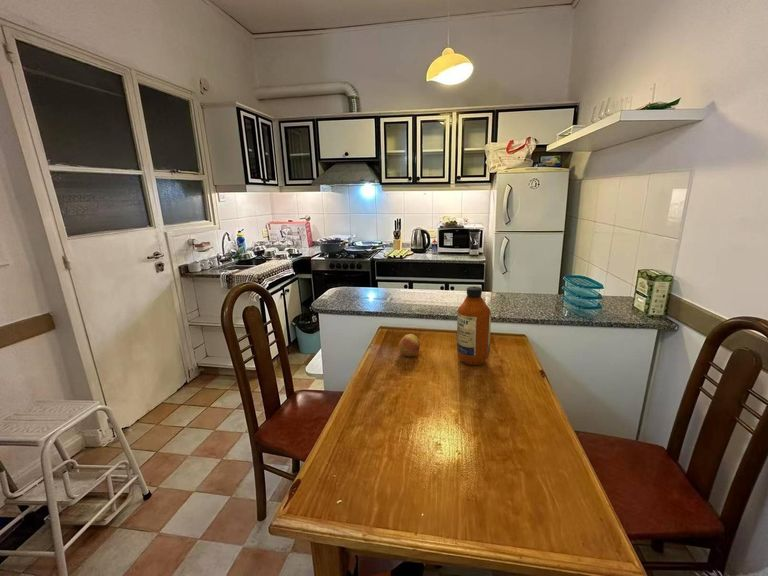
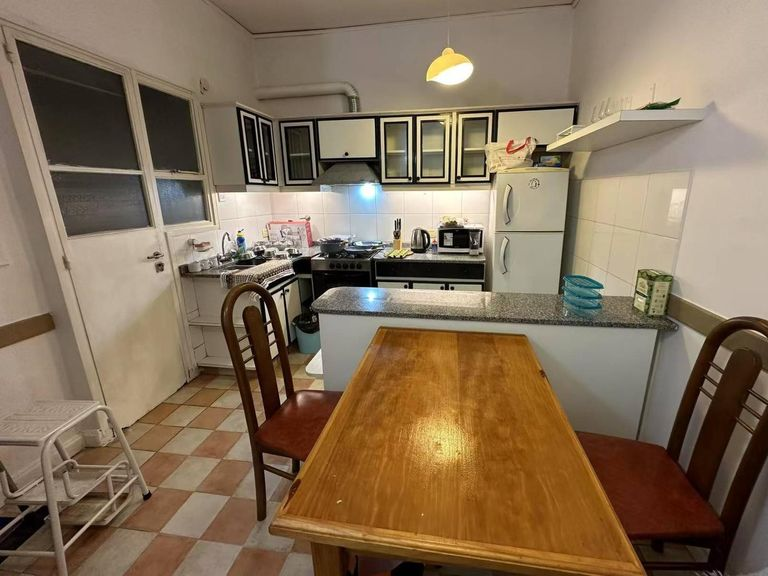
- bottle [456,286,492,366]
- fruit [398,333,421,357]
